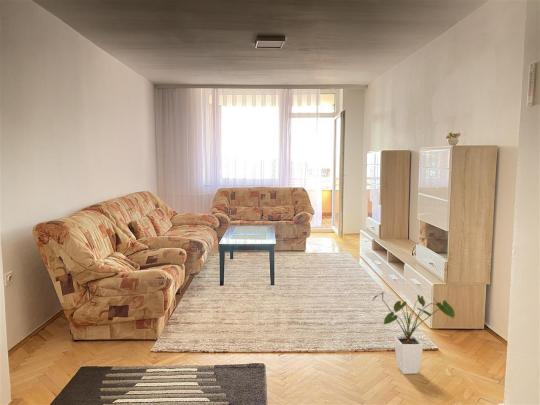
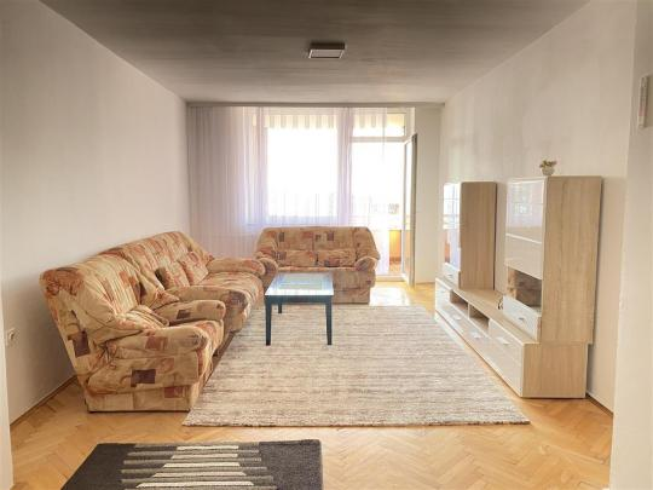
- house plant [372,290,456,375]
